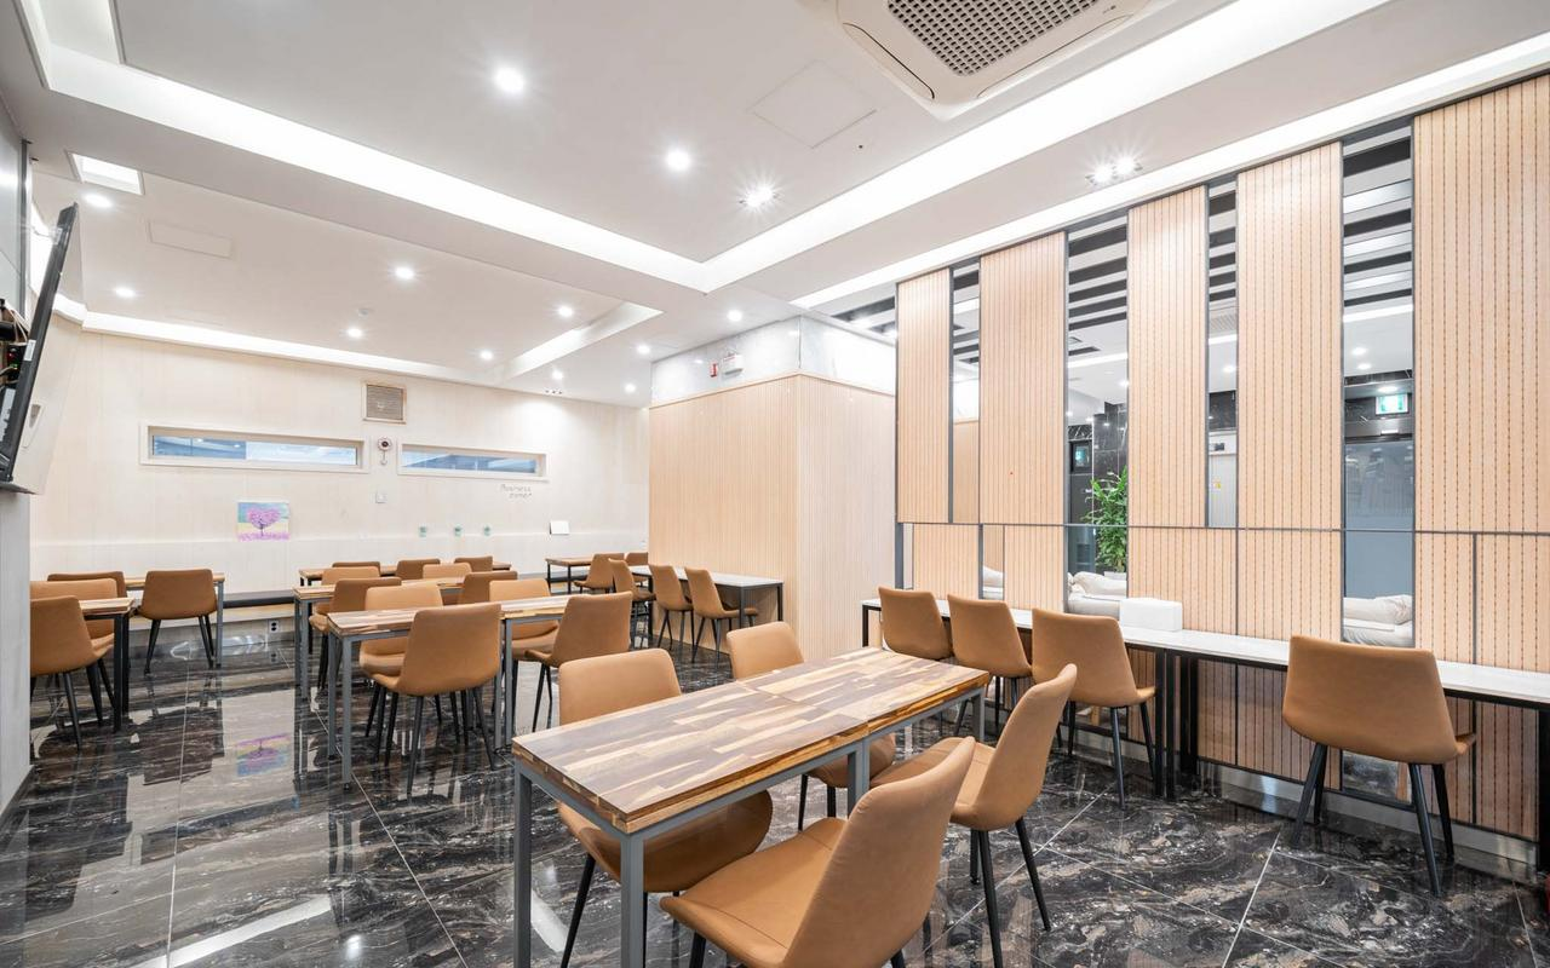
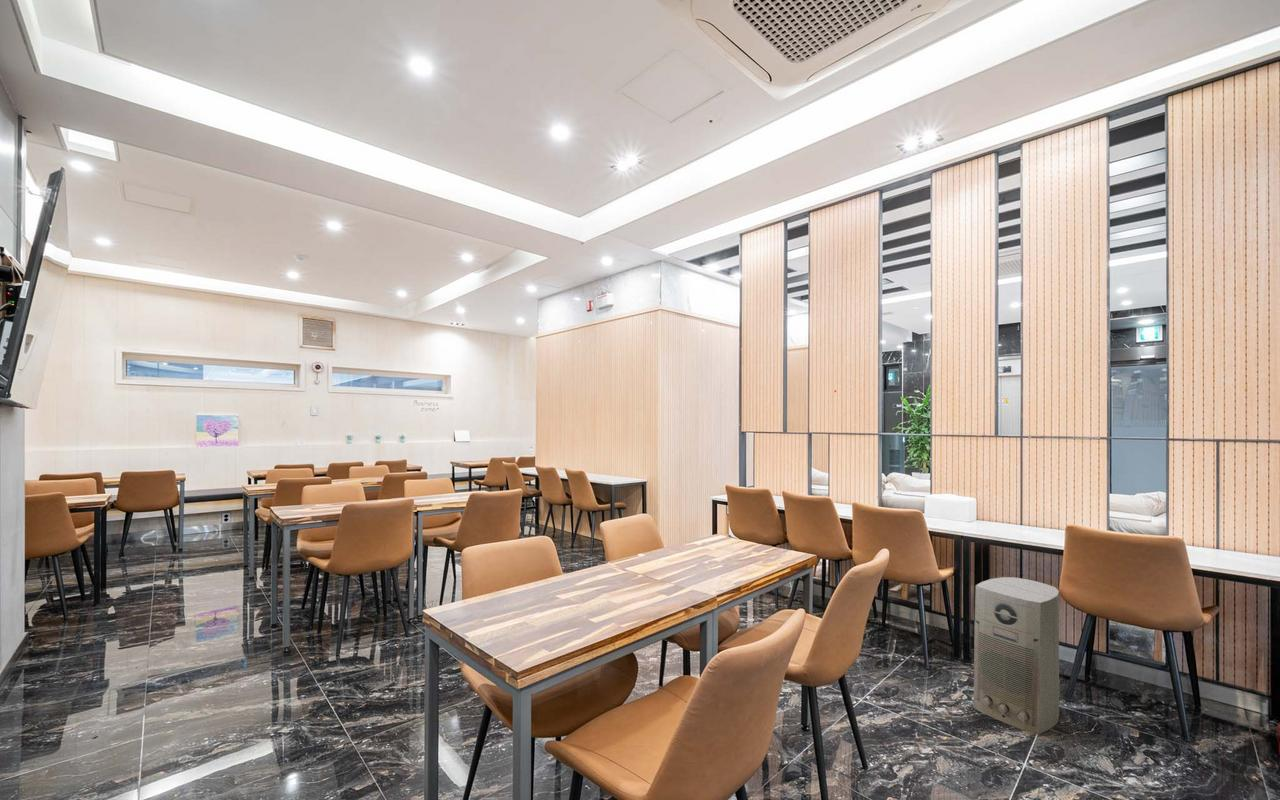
+ air purifier [972,576,1060,735]
